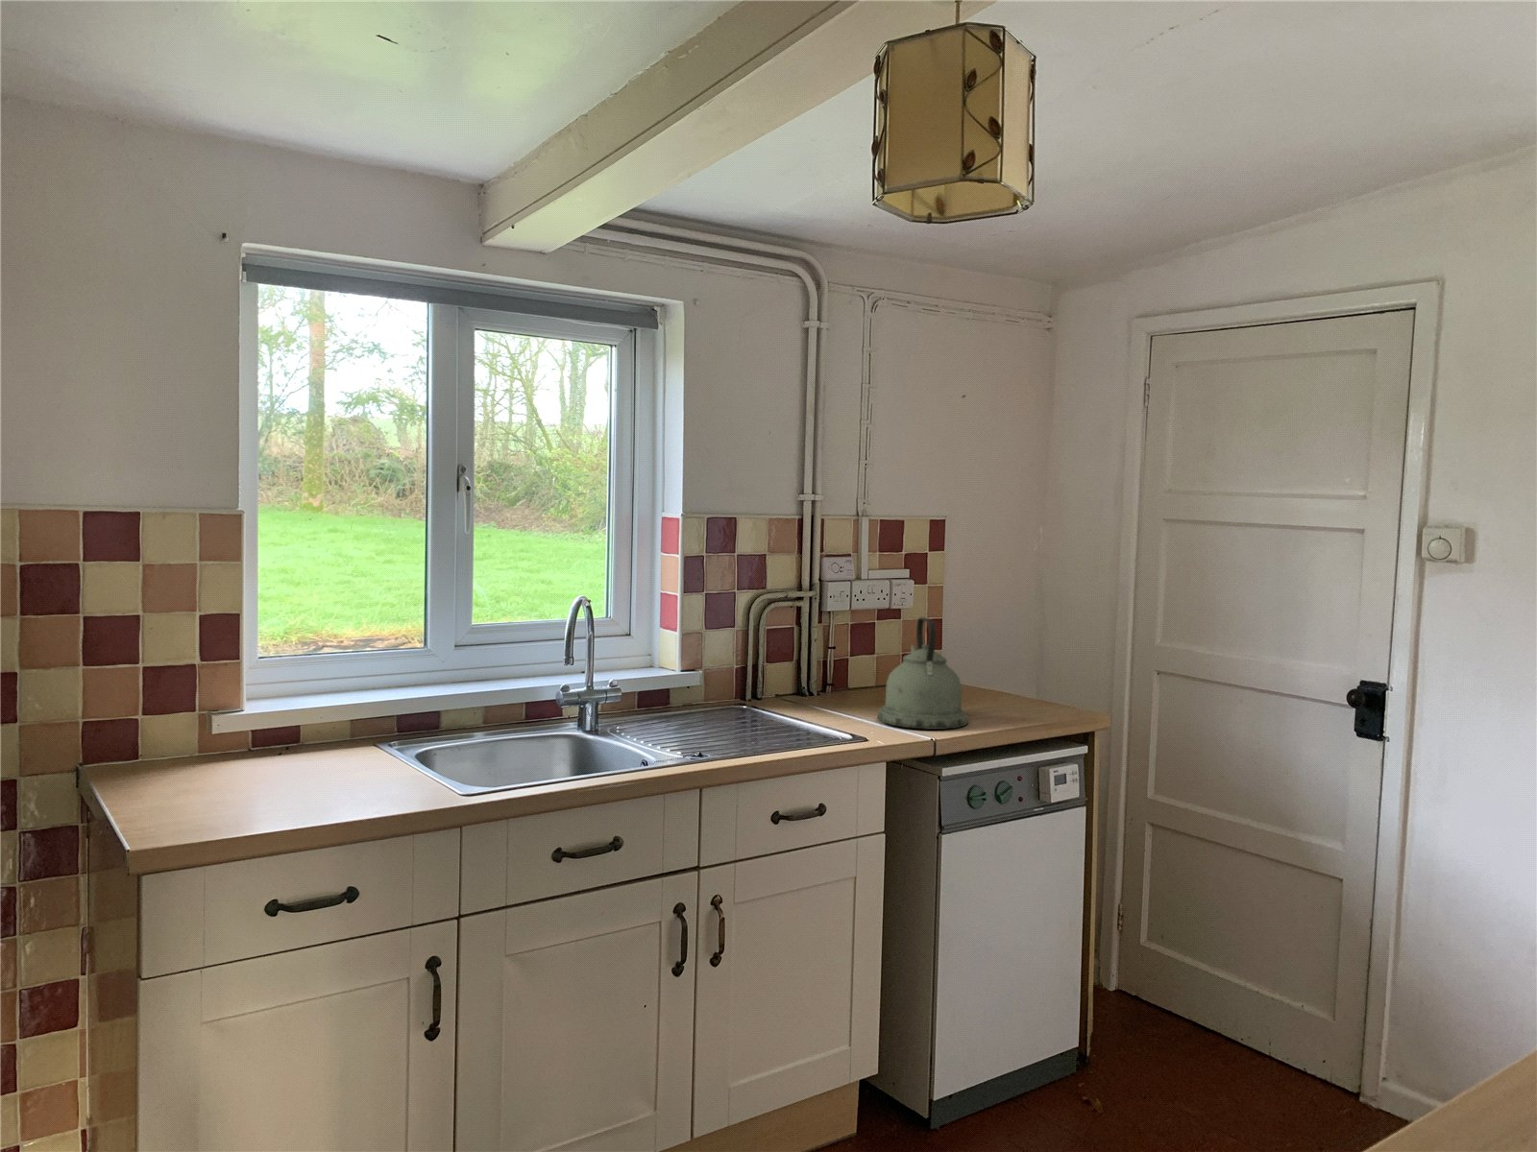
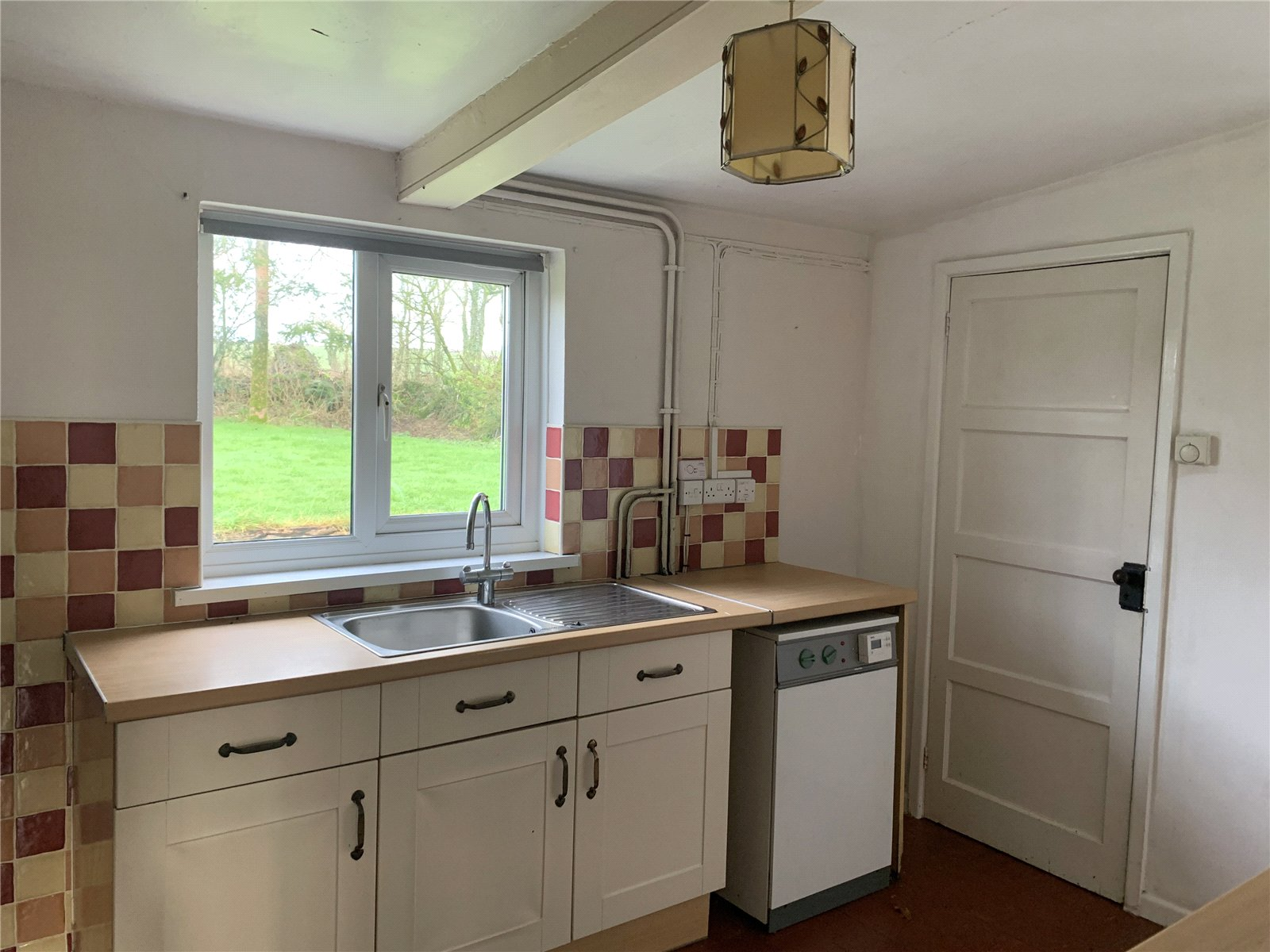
- kettle [877,616,969,731]
